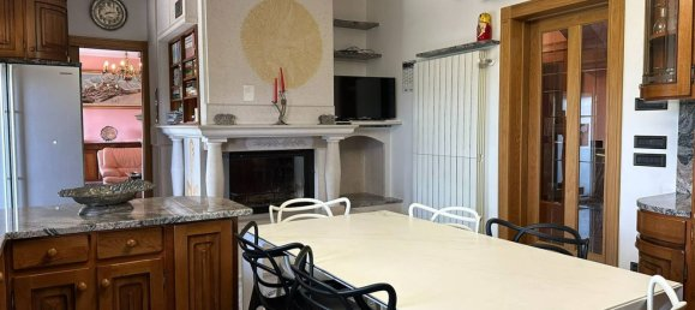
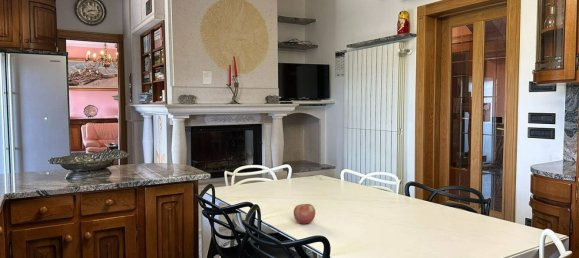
+ apple [293,203,316,225]
